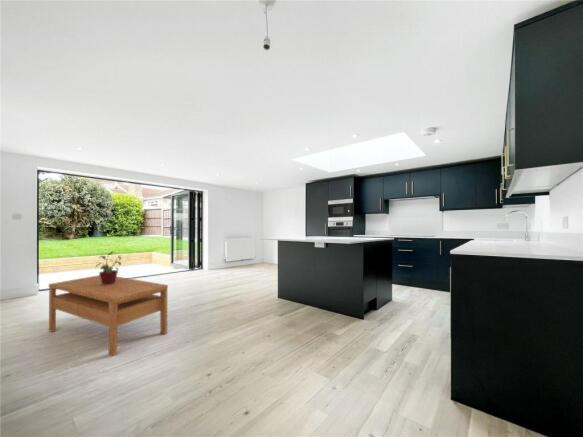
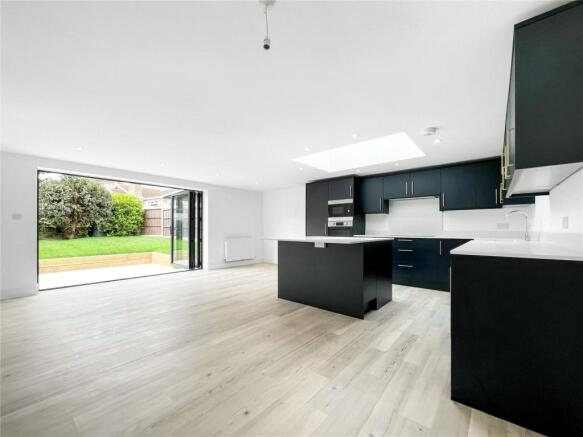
- coffee table [48,274,169,357]
- potted plant [95,251,123,285]
